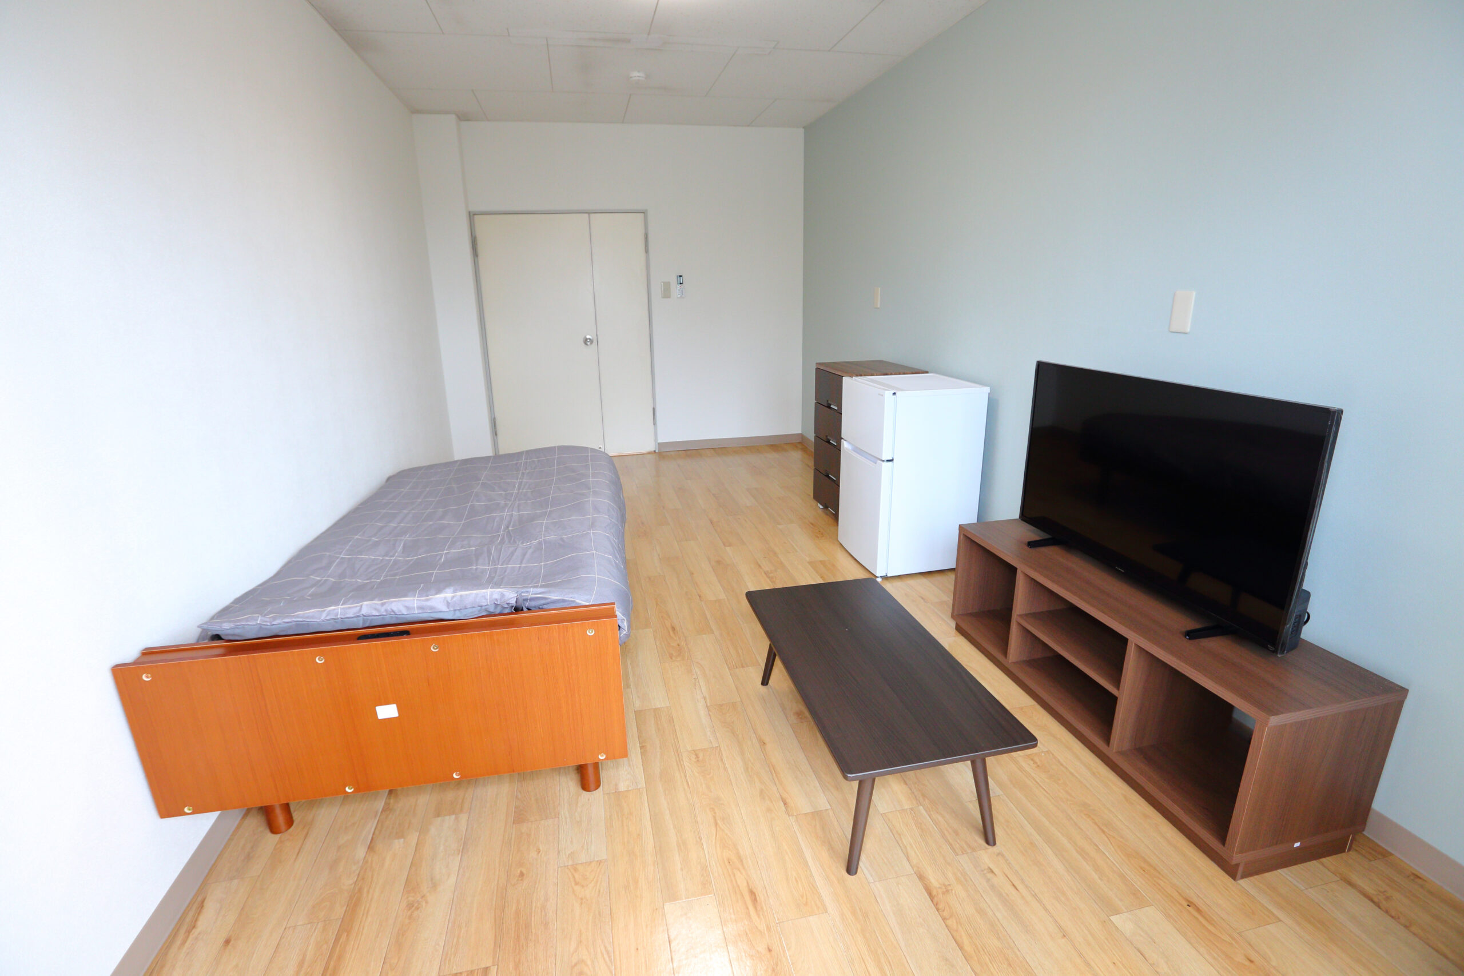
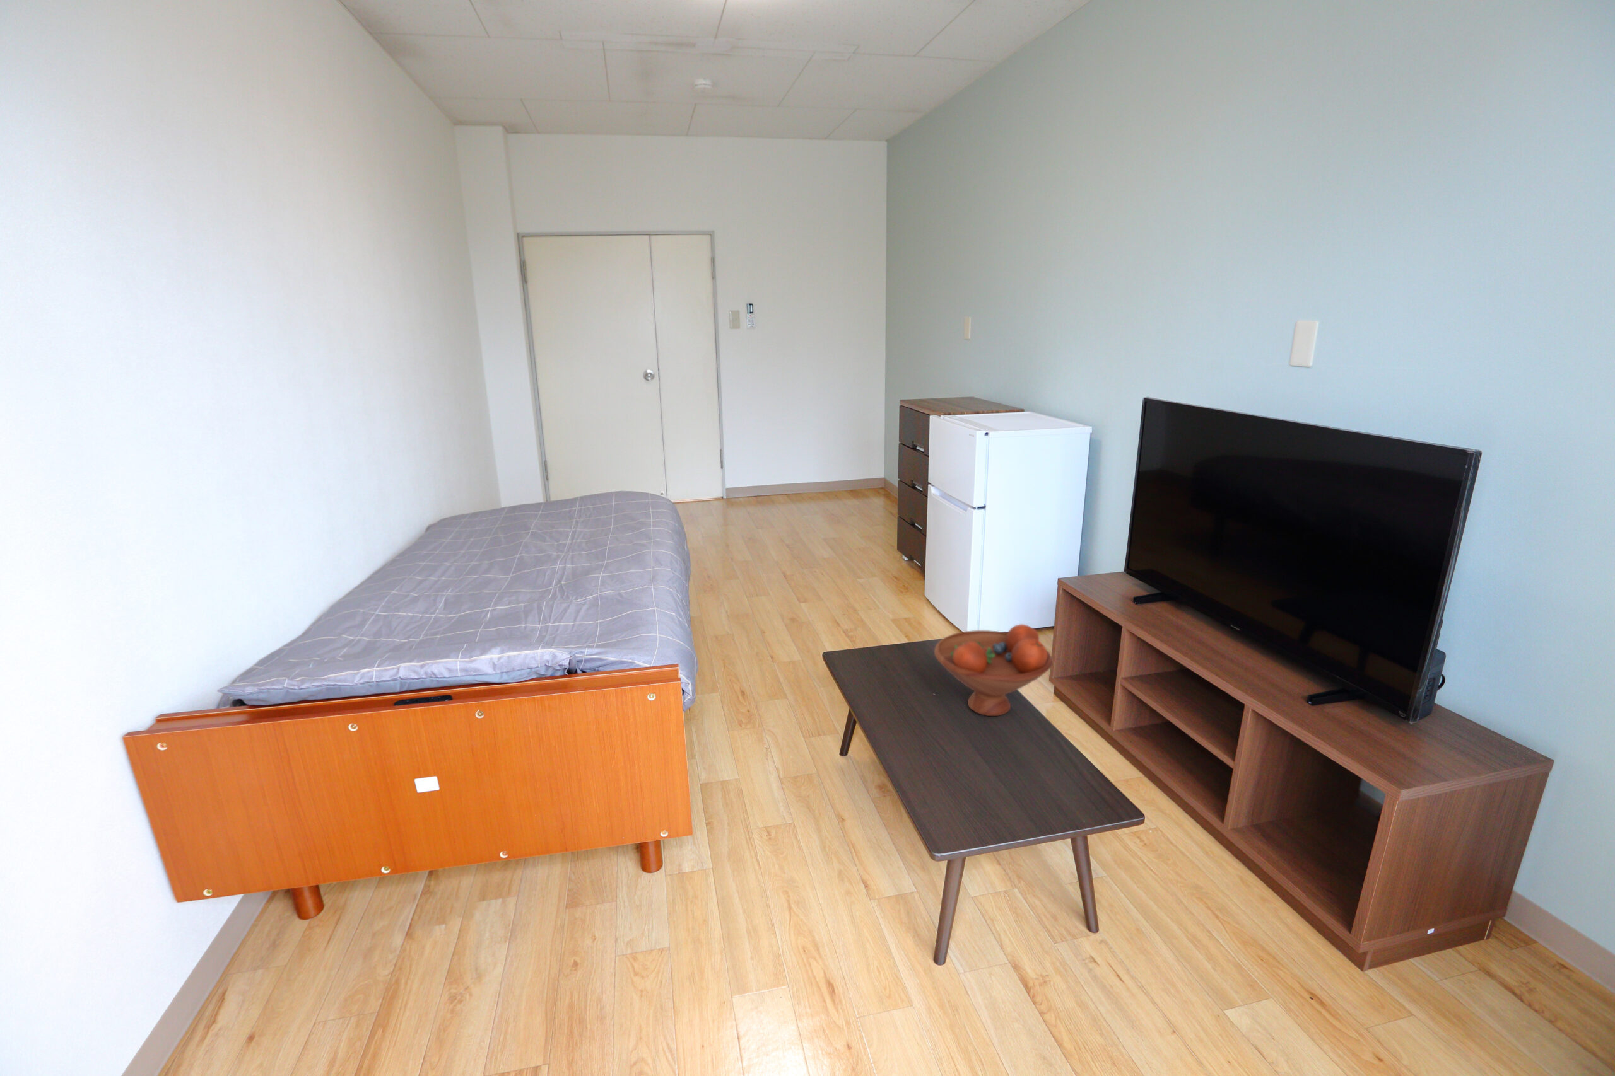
+ fruit bowl [934,623,1053,717]
